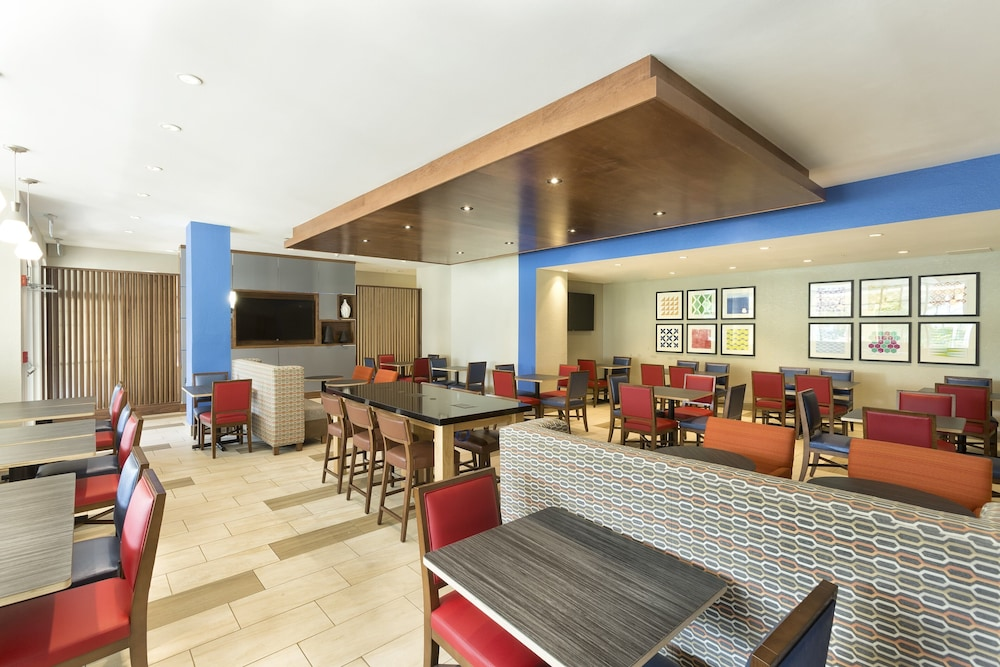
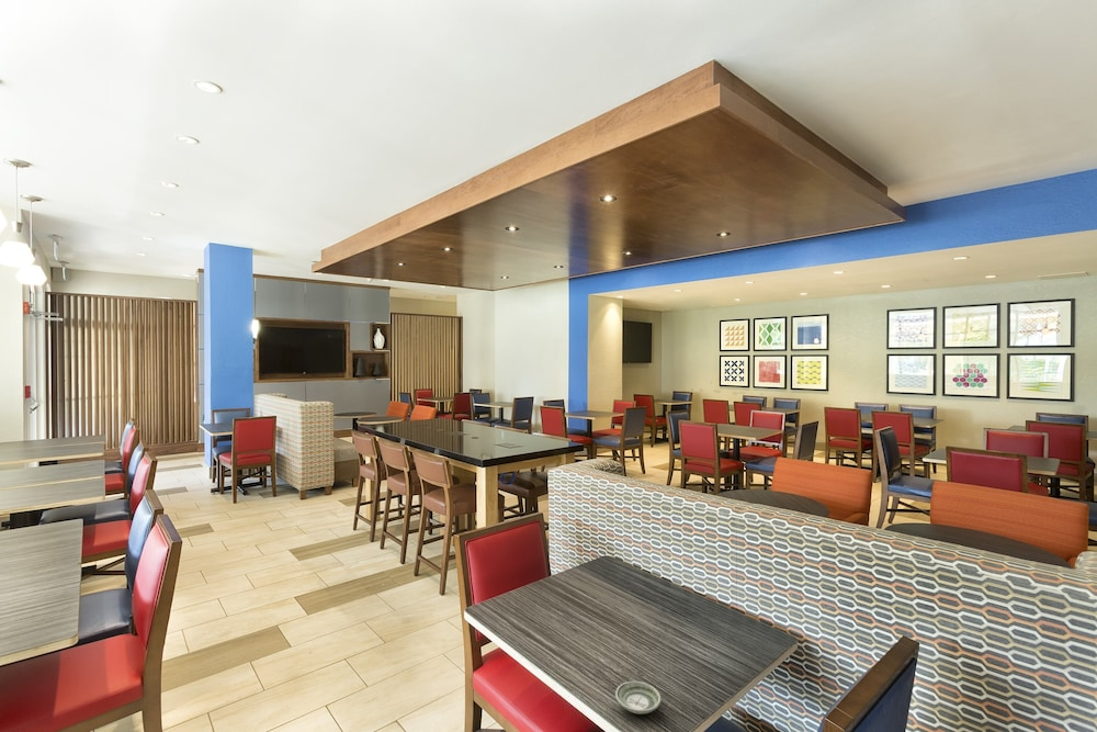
+ saucer [614,680,661,716]
